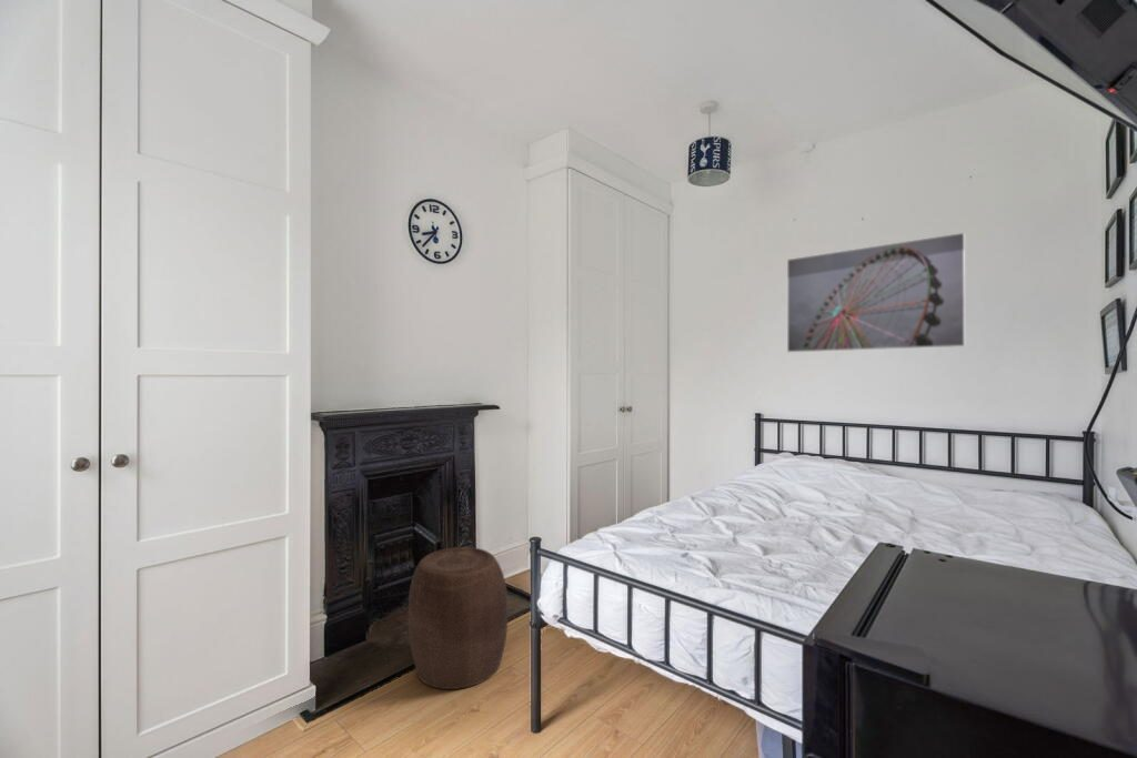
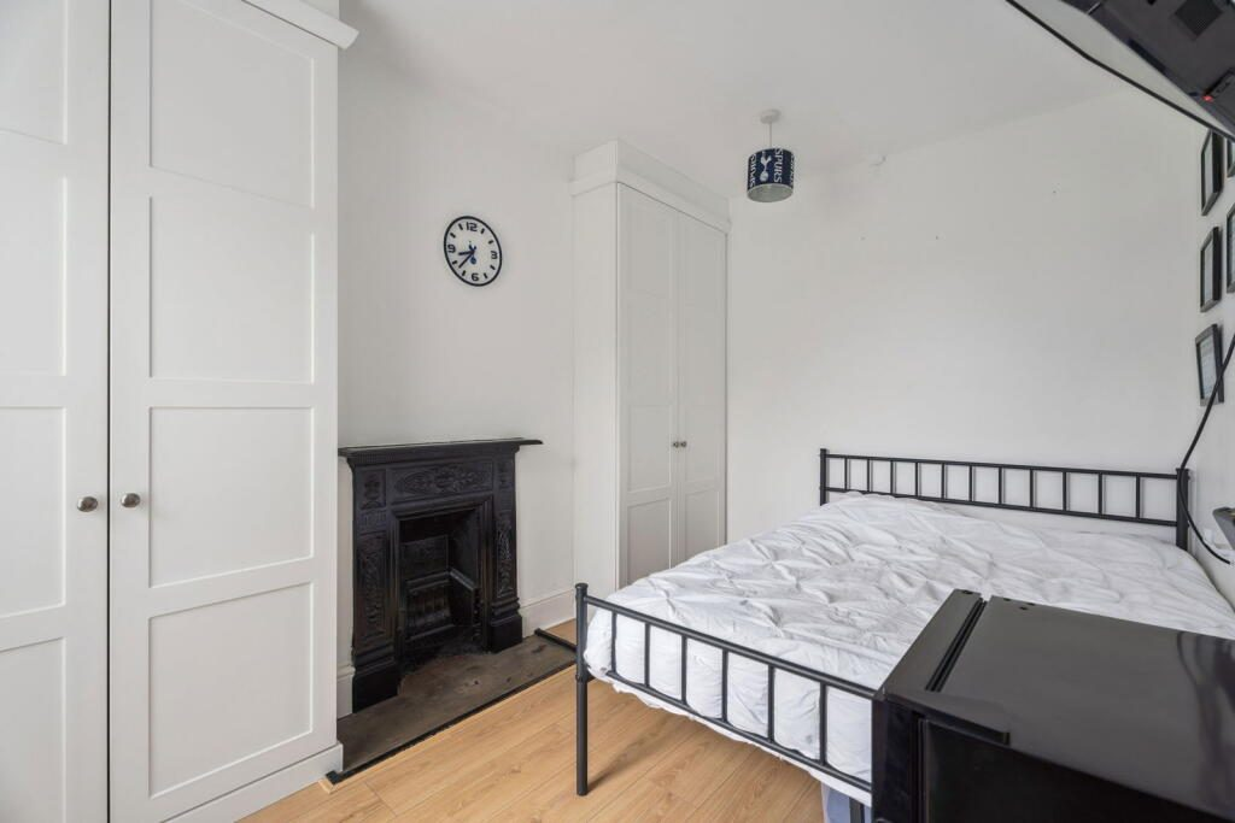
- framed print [786,232,966,354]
- stool [407,546,509,690]
